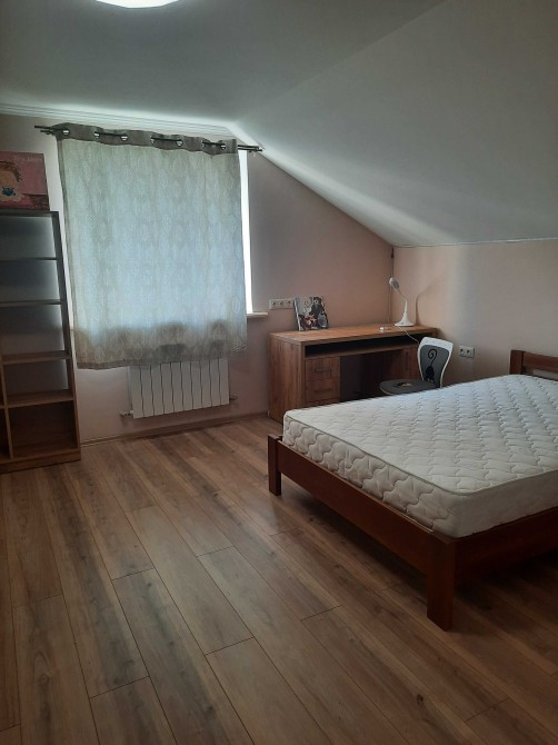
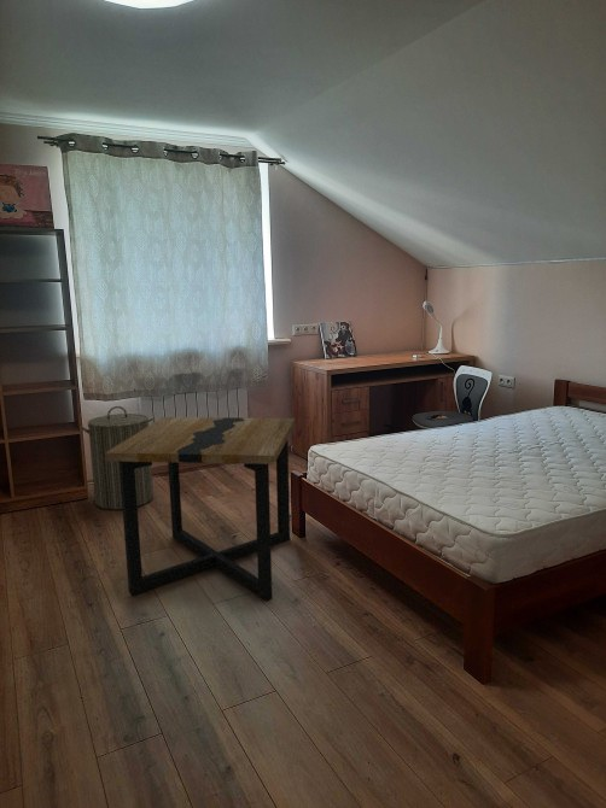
+ side table [105,416,297,602]
+ laundry hamper [80,405,156,510]
